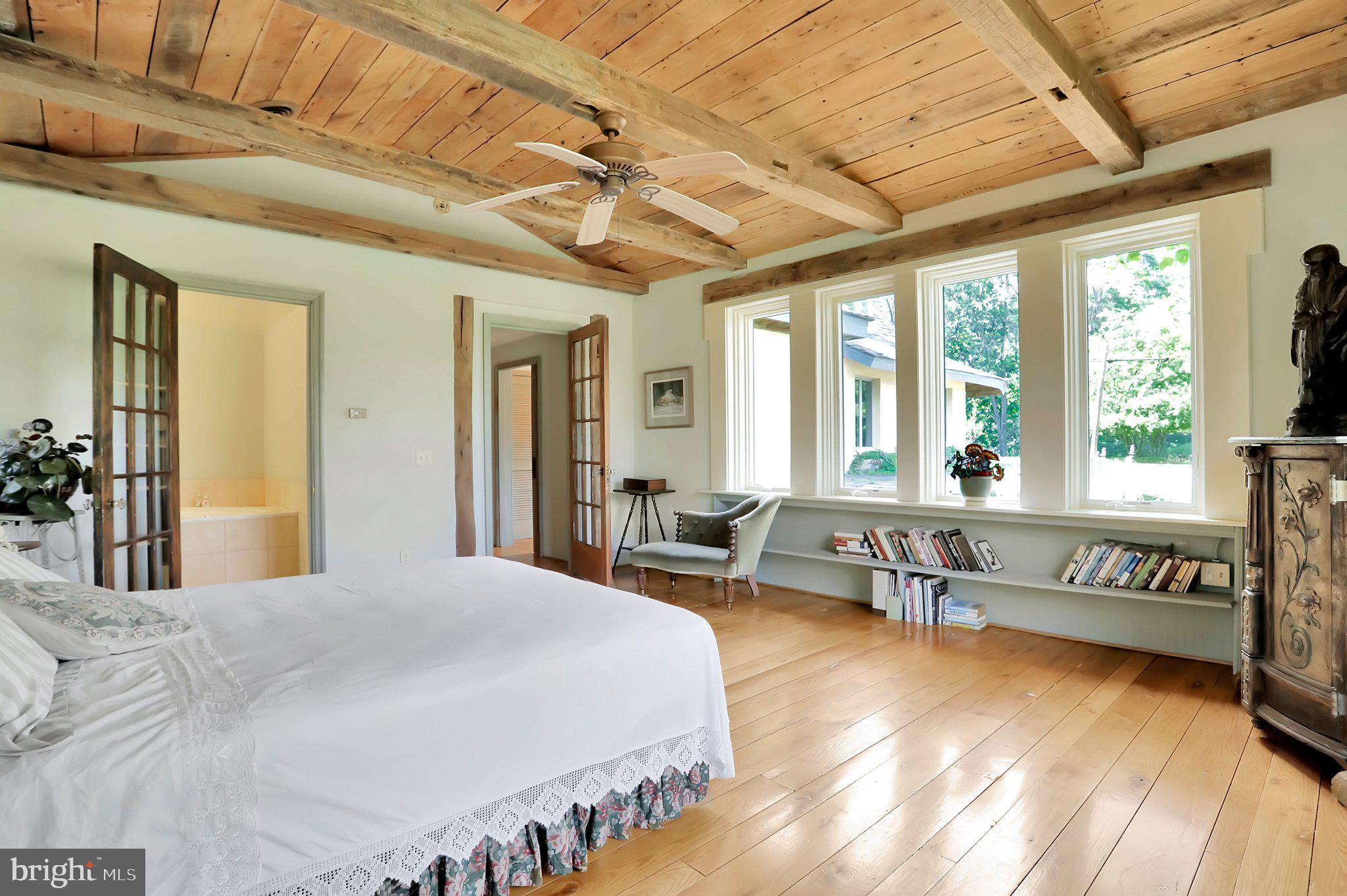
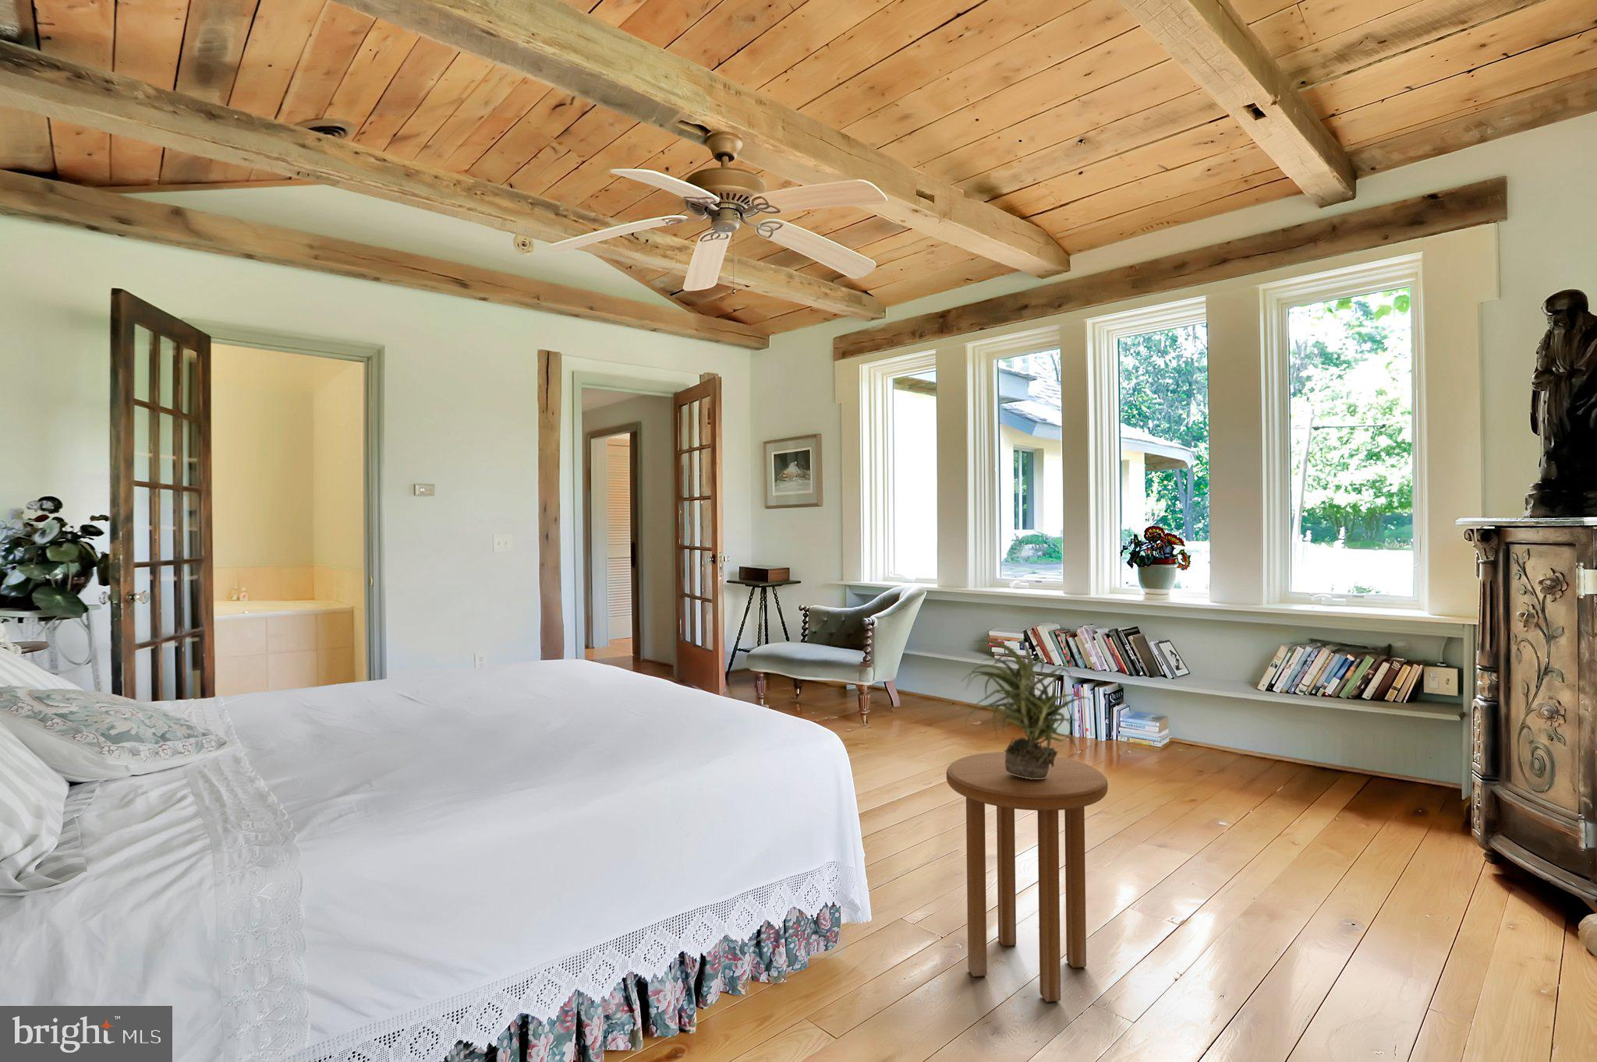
+ potted plant [960,639,1091,779]
+ side table [946,751,1109,1003]
